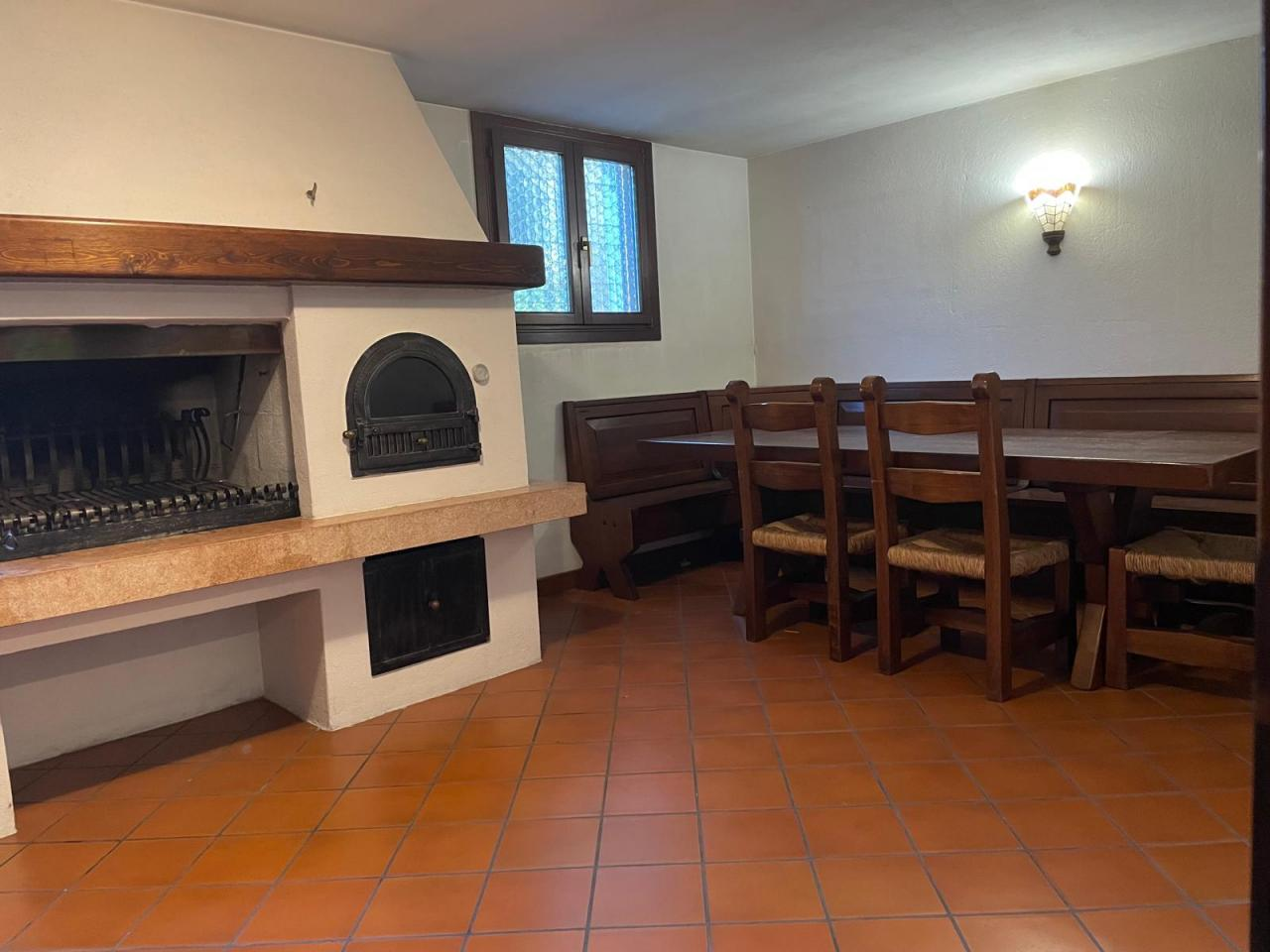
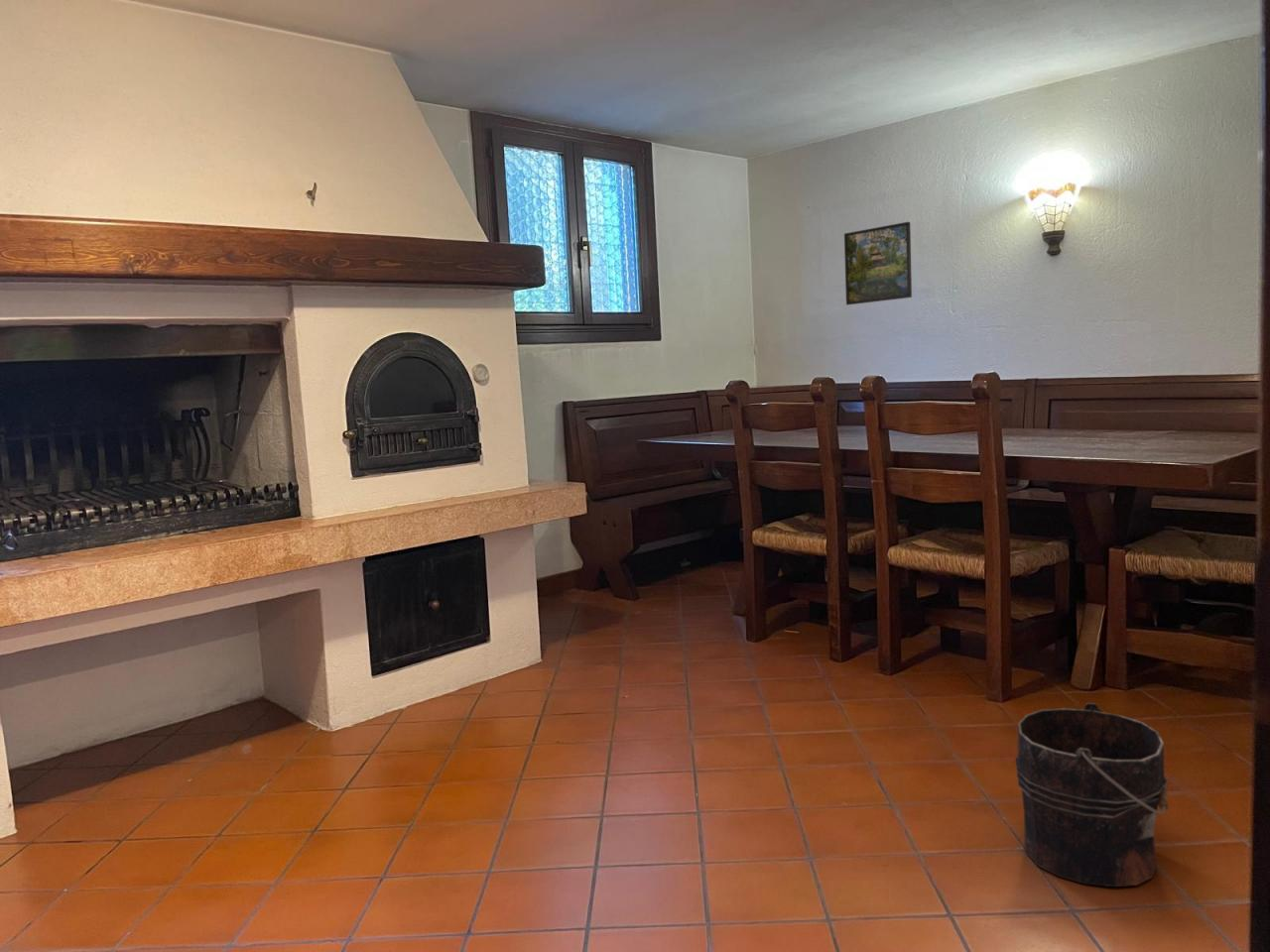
+ bucket [1014,702,1170,888]
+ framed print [843,221,913,305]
